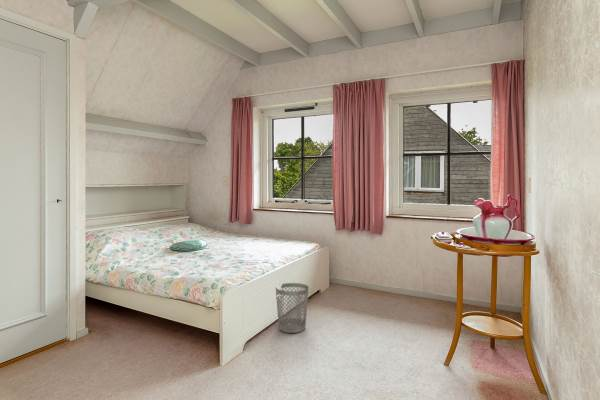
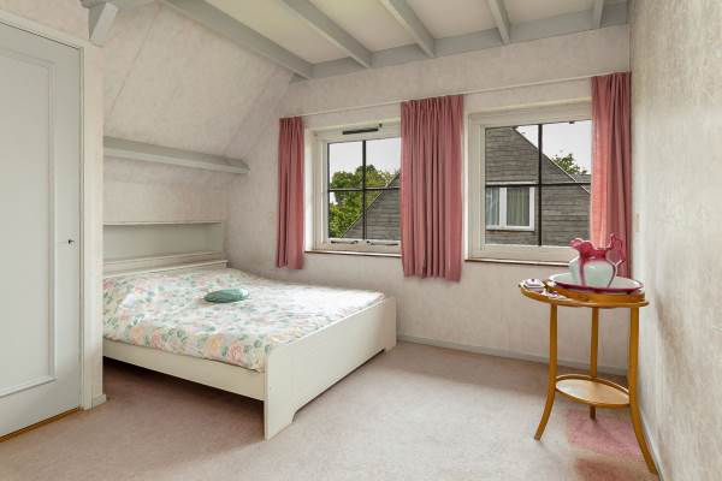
- wastebasket [275,282,310,334]
